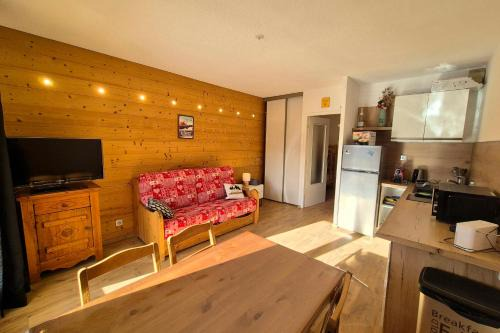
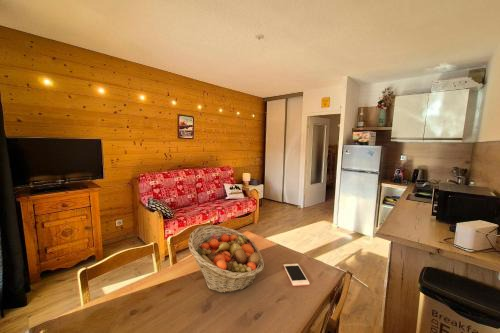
+ fruit basket [188,224,265,294]
+ cell phone [282,263,310,287]
